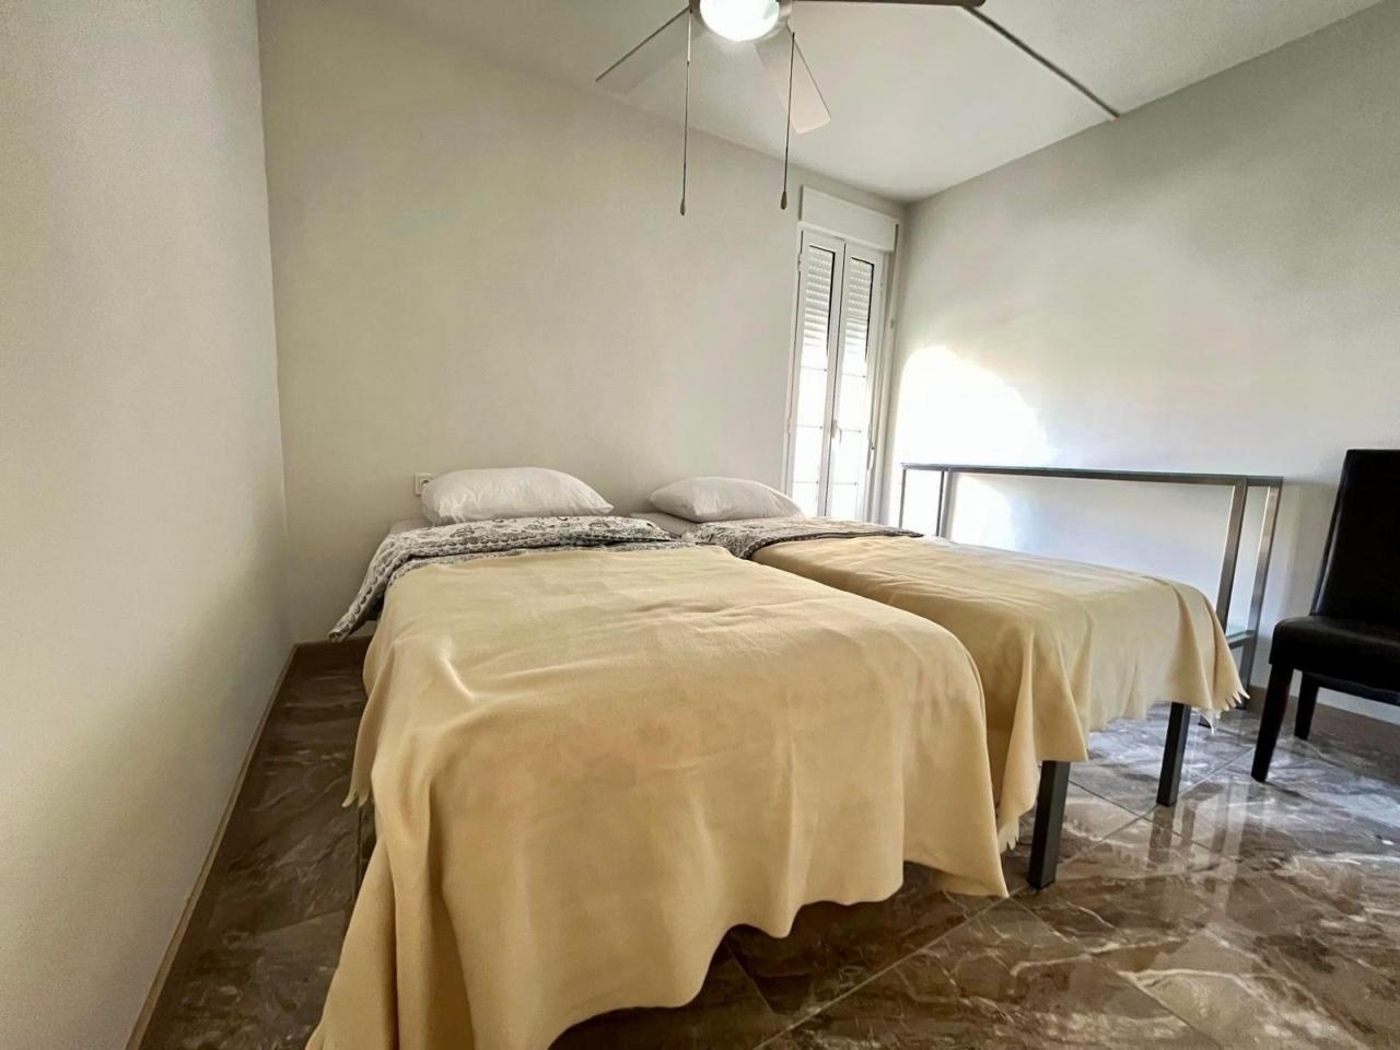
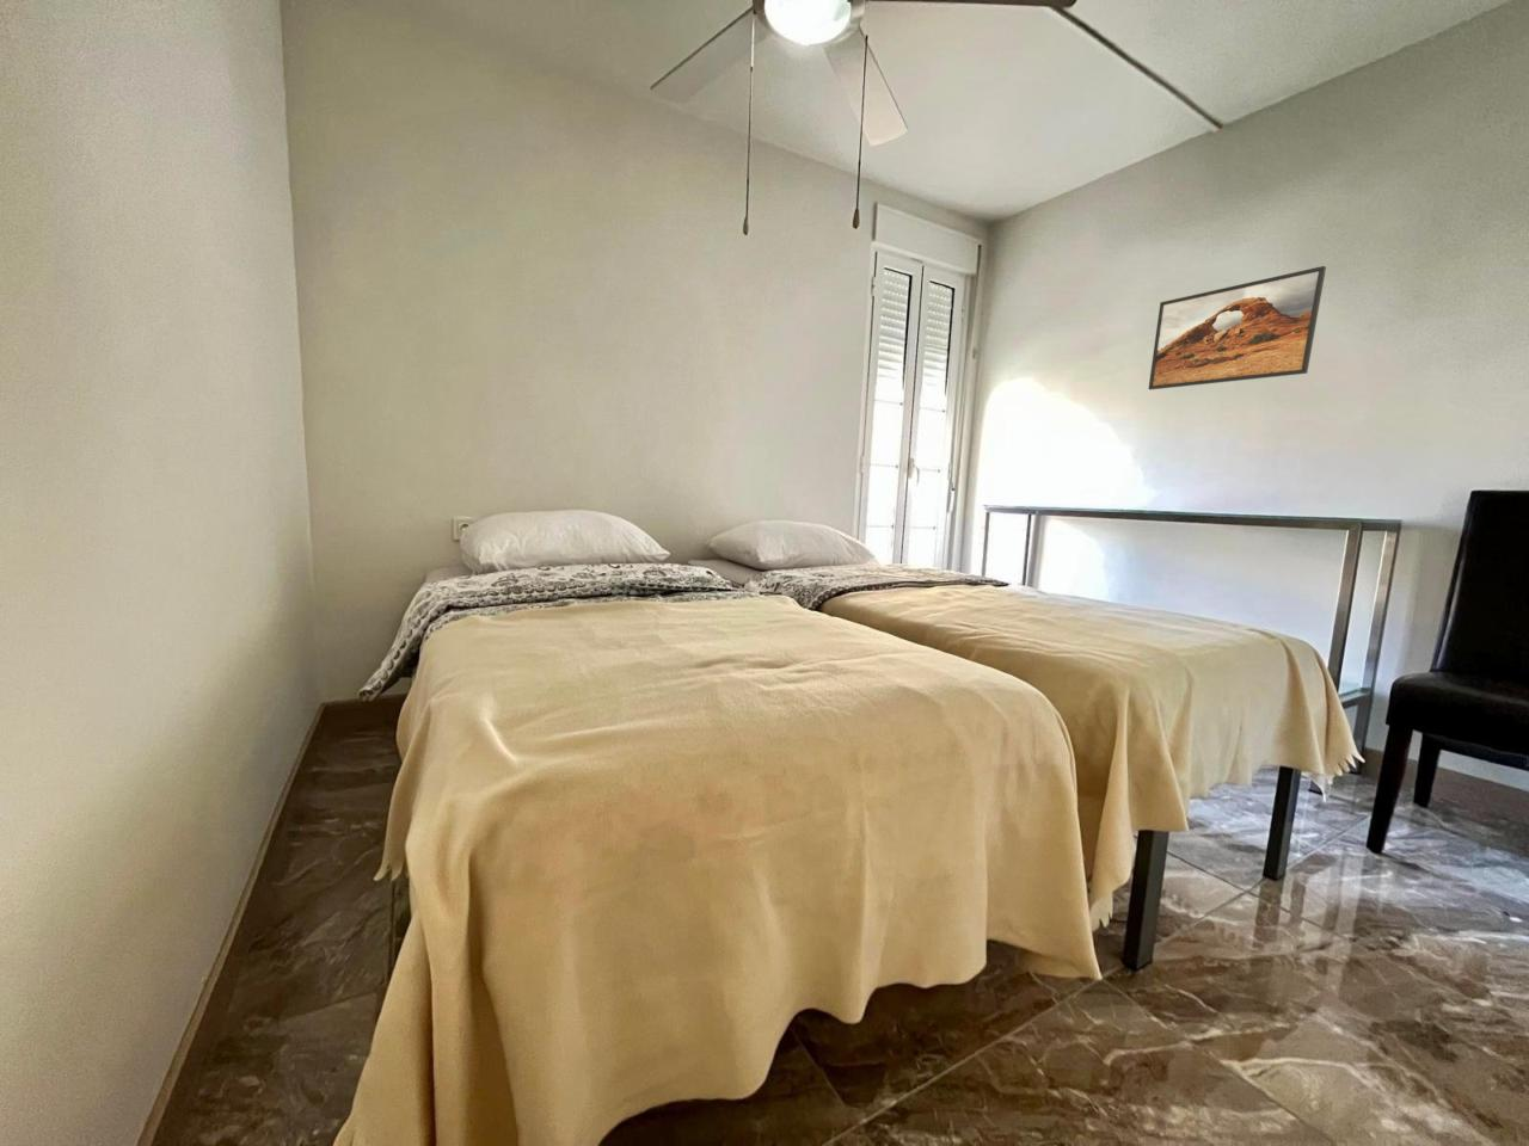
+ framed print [1147,265,1327,390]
